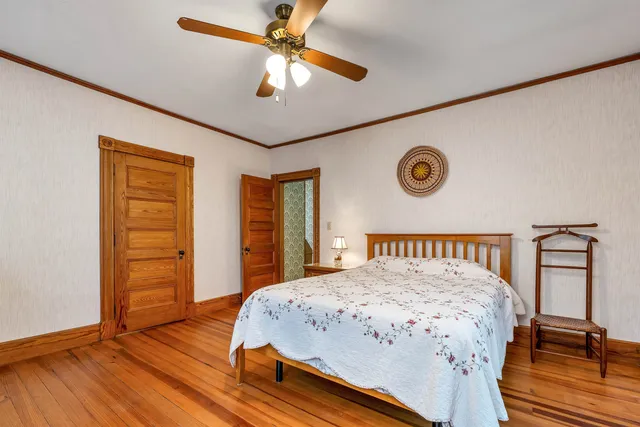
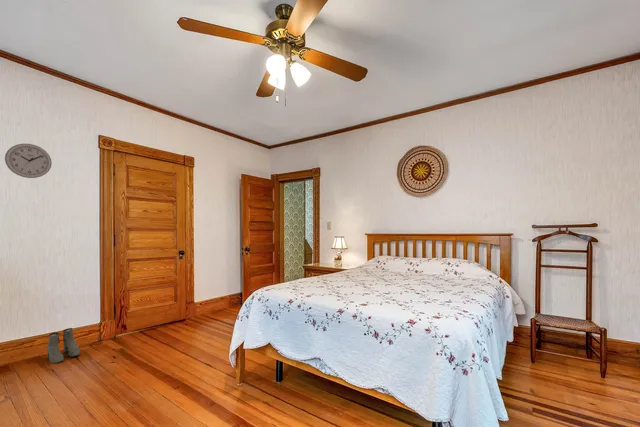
+ wall clock [4,143,53,179]
+ boots [46,327,81,364]
